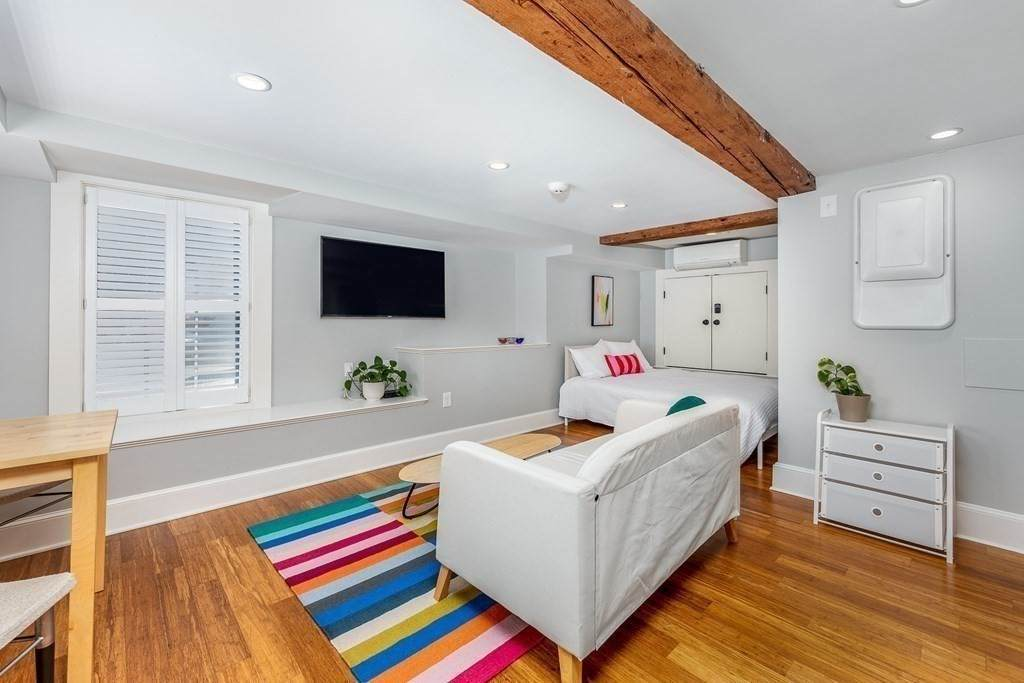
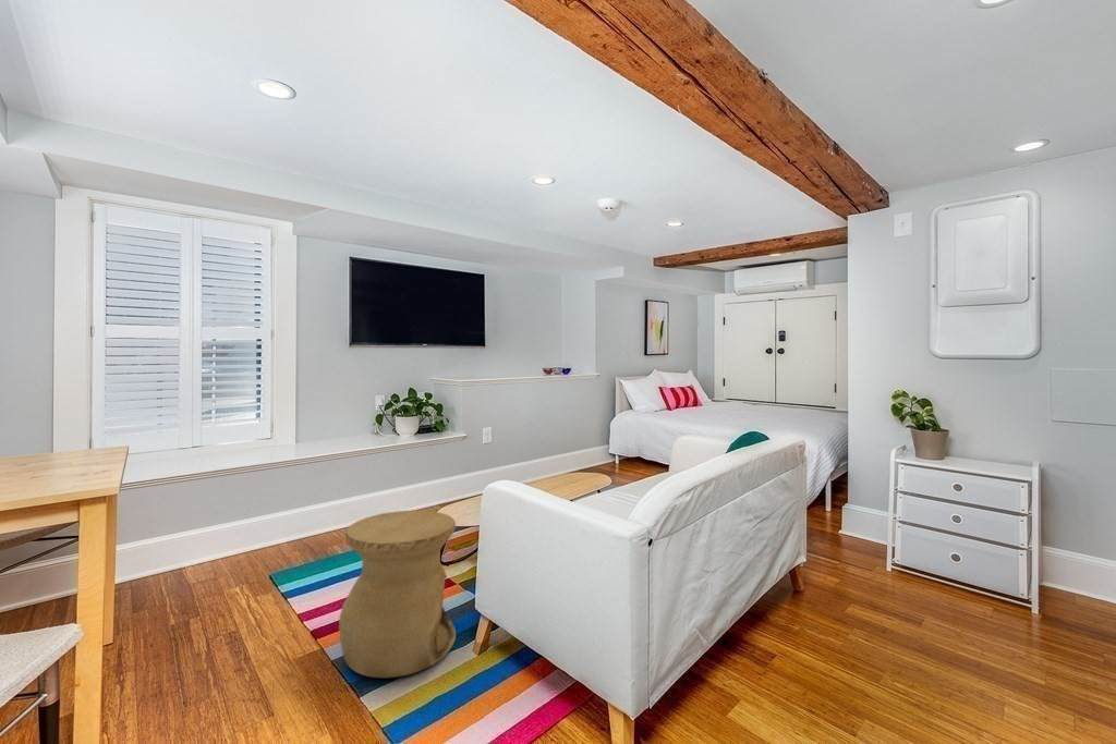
+ side table [338,509,457,679]
